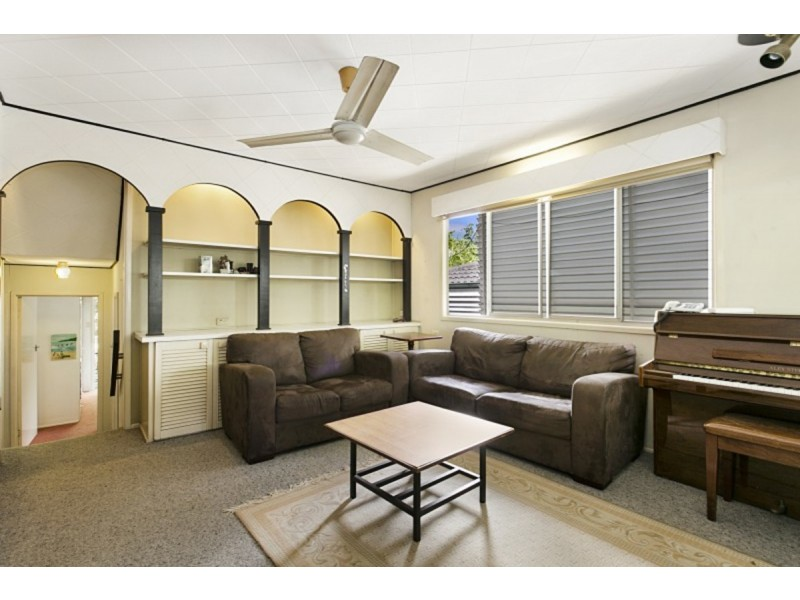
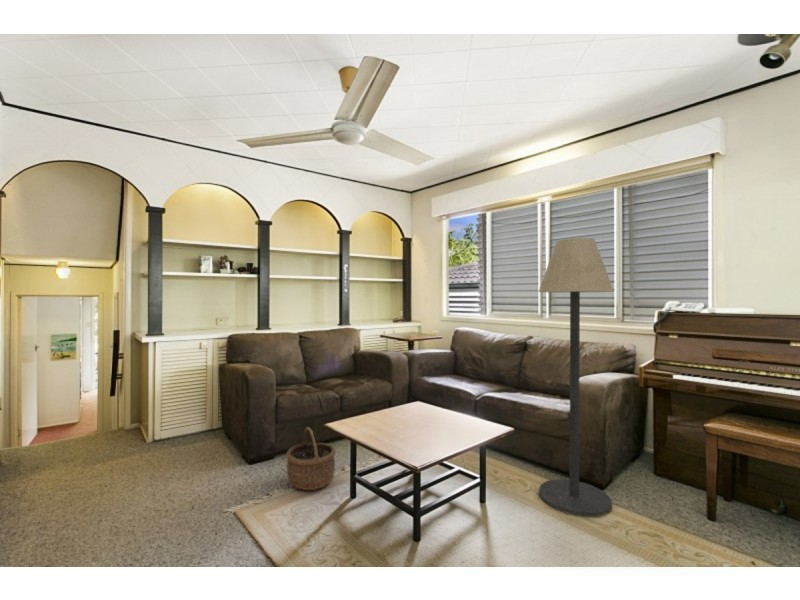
+ wicker basket [285,426,337,491]
+ floor lamp [538,237,615,518]
